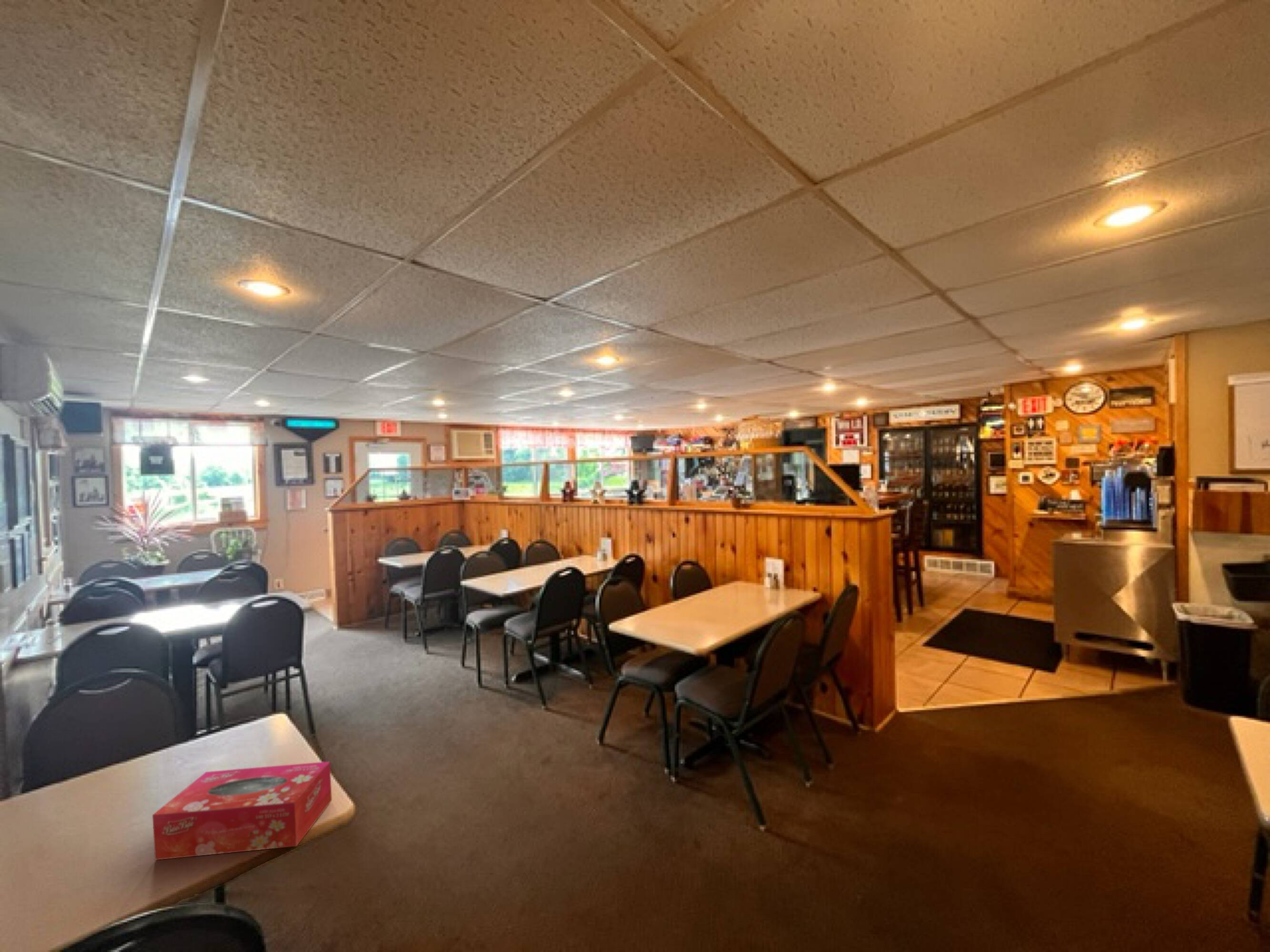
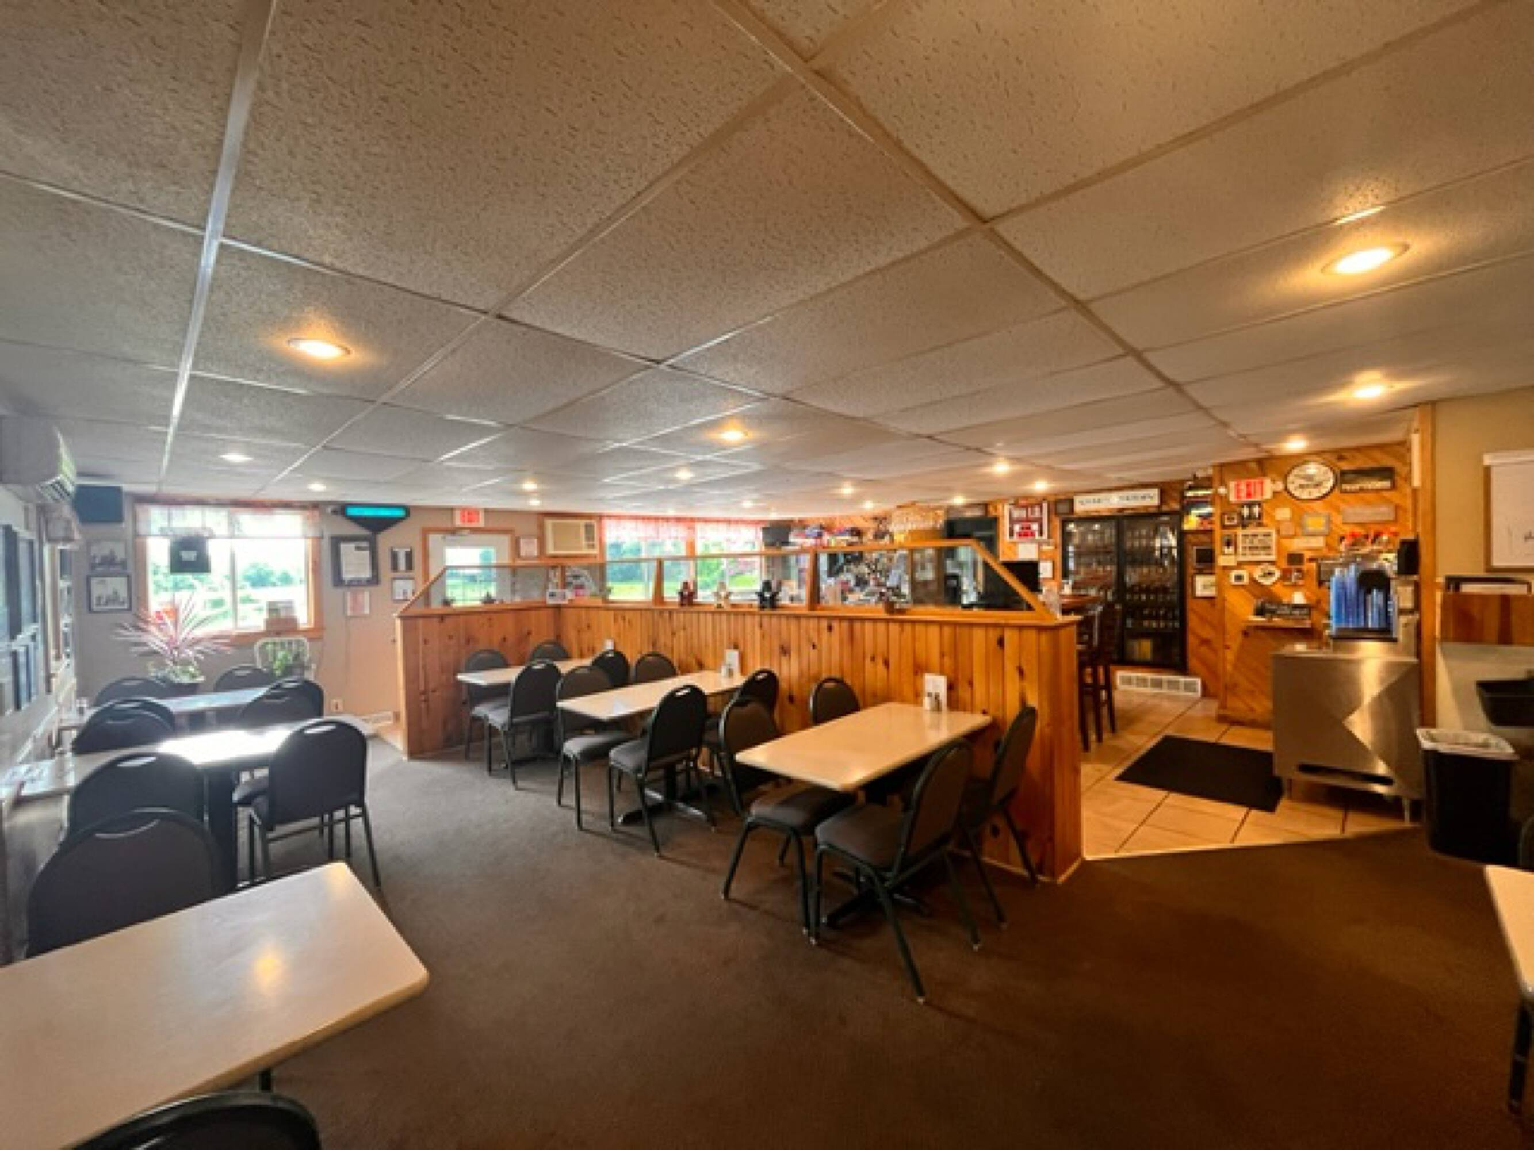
- tissue box [152,761,332,861]
